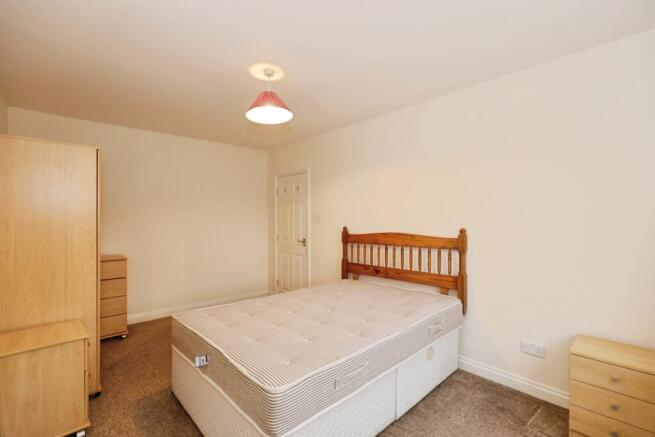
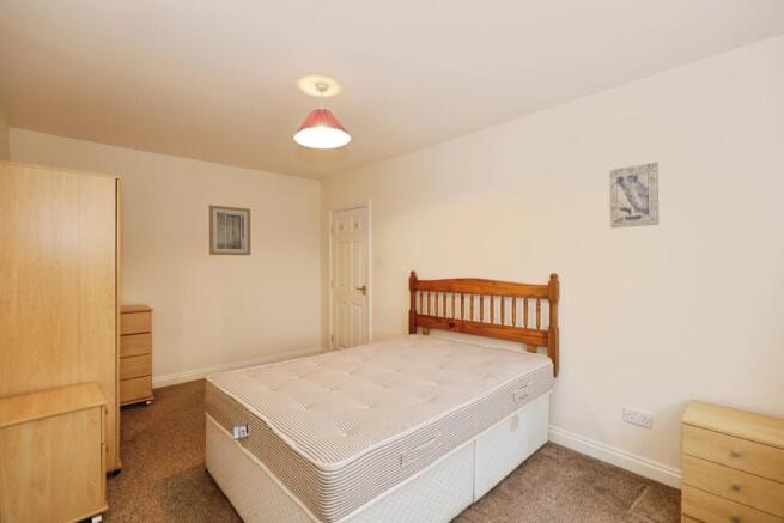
+ wall art [608,160,660,229]
+ wall art [208,203,251,256]
